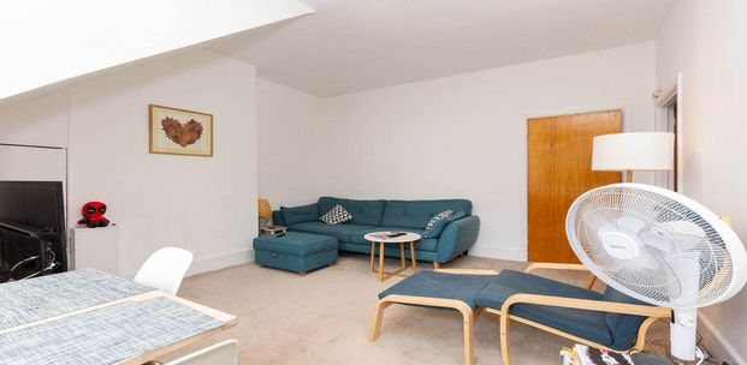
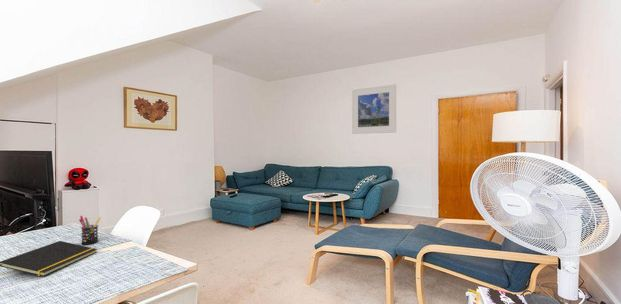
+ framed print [351,83,397,135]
+ notepad [0,240,98,277]
+ pen holder [78,215,101,246]
